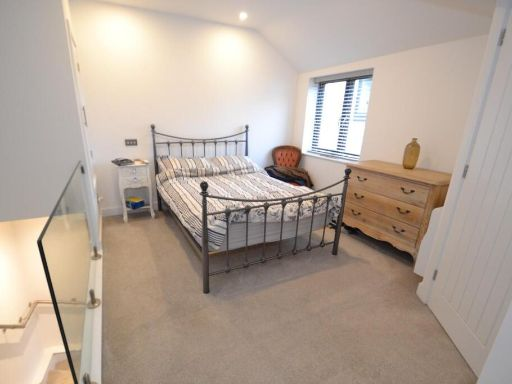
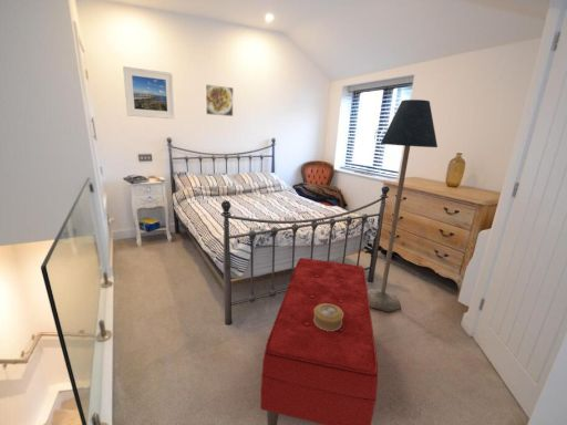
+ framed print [204,83,235,117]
+ floor lamp [368,99,439,313]
+ bench [259,257,379,425]
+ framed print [122,65,176,120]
+ decorative box [313,304,343,331]
